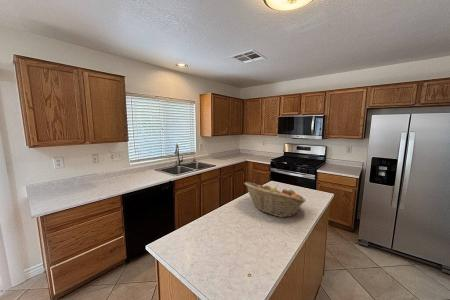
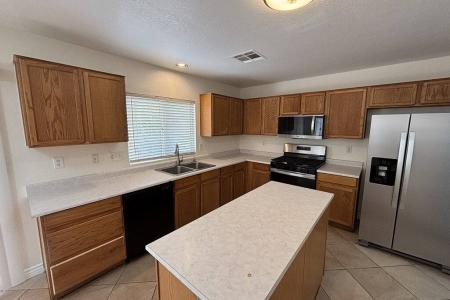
- fruit basket [243,181,307,218]
